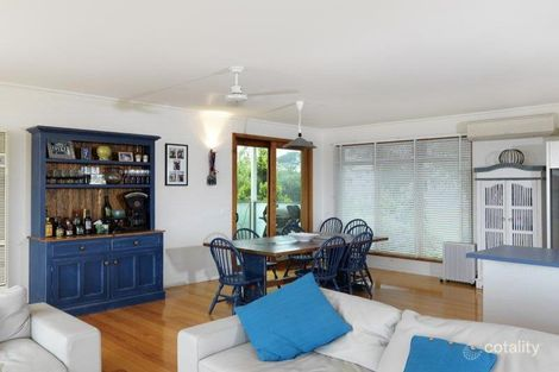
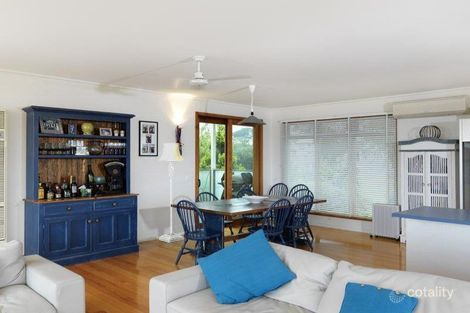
+ floor lamp [158,142,185,243]
